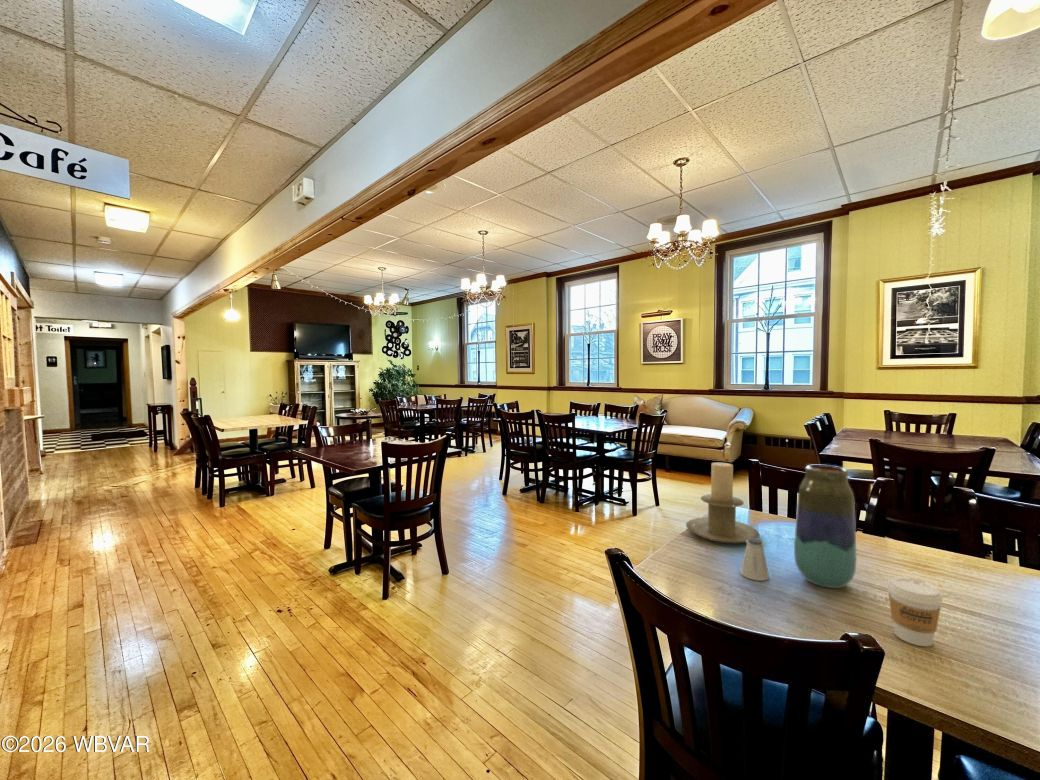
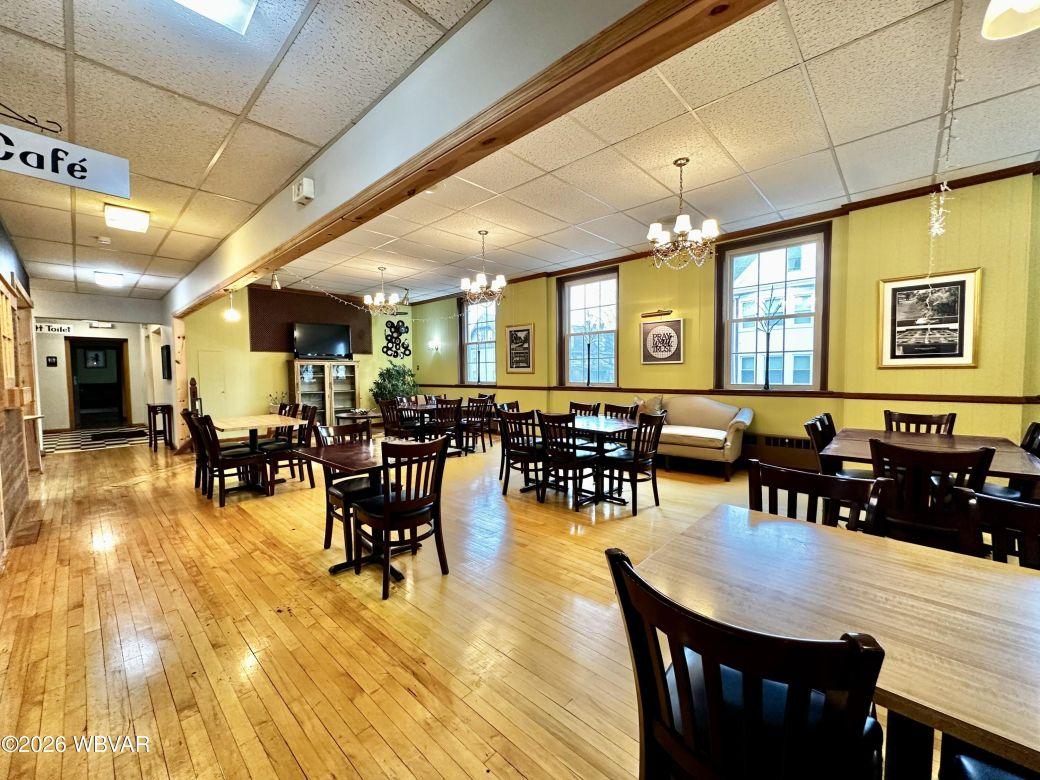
- vase [793,464,857,589]
- candle holder [685,462,761,545]
- coffee cup [886,575,944,647]
- saltshaker [739,538,770,582]
